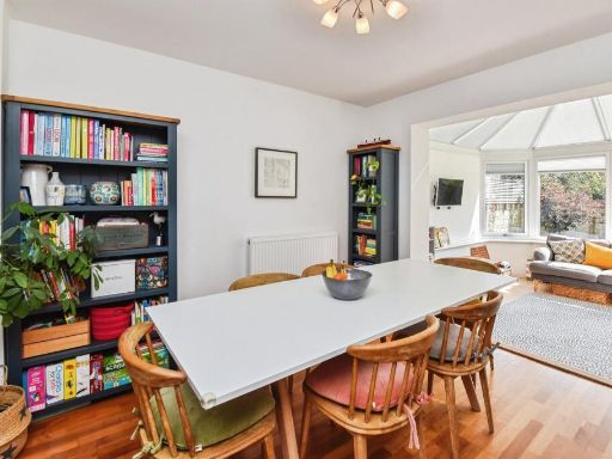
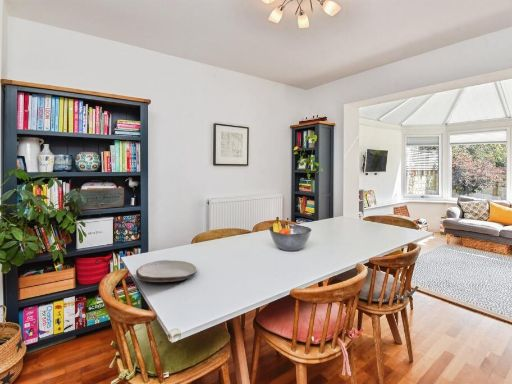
+ plate [135,259,198,283]
